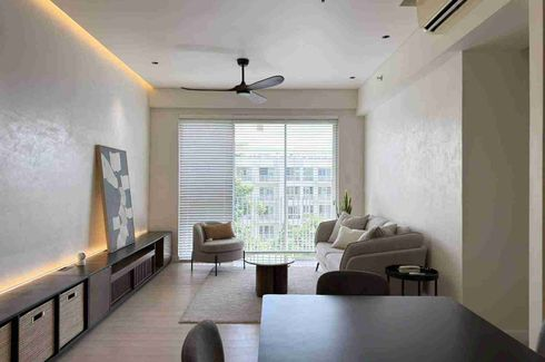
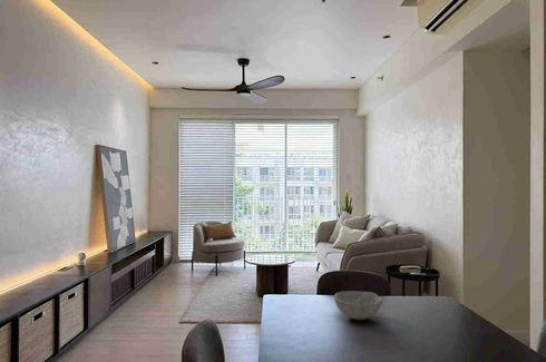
+ bowl [333,290,383,321]
